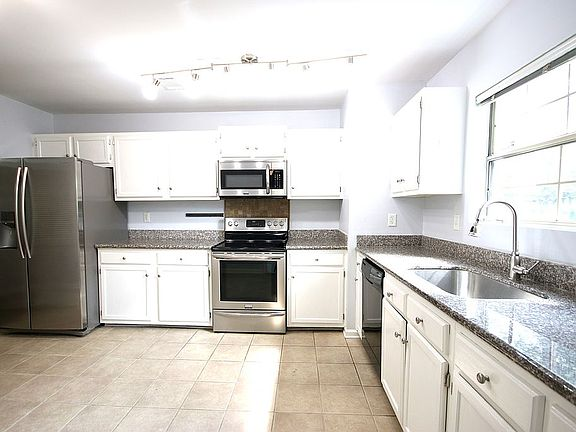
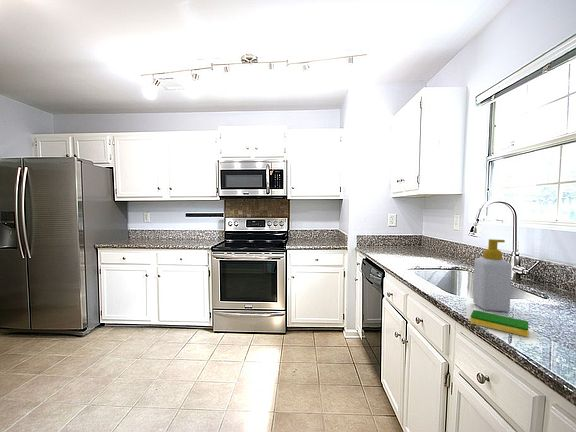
+ soap bottle [472,238,513,313]
+ dish sponge [469,309,530,338]
